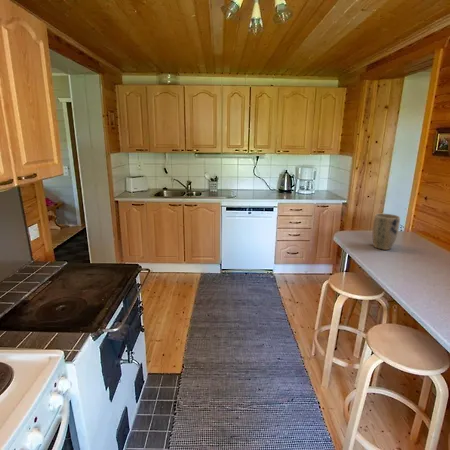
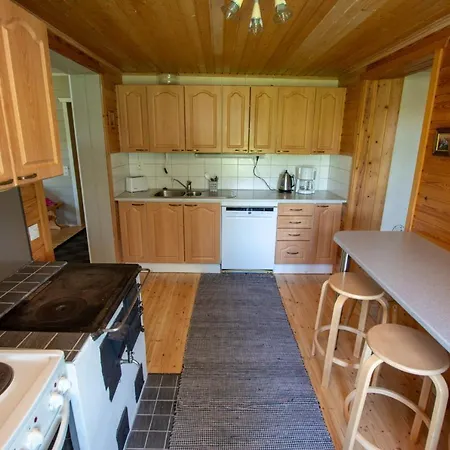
- plant pot [372,213,401,251]
